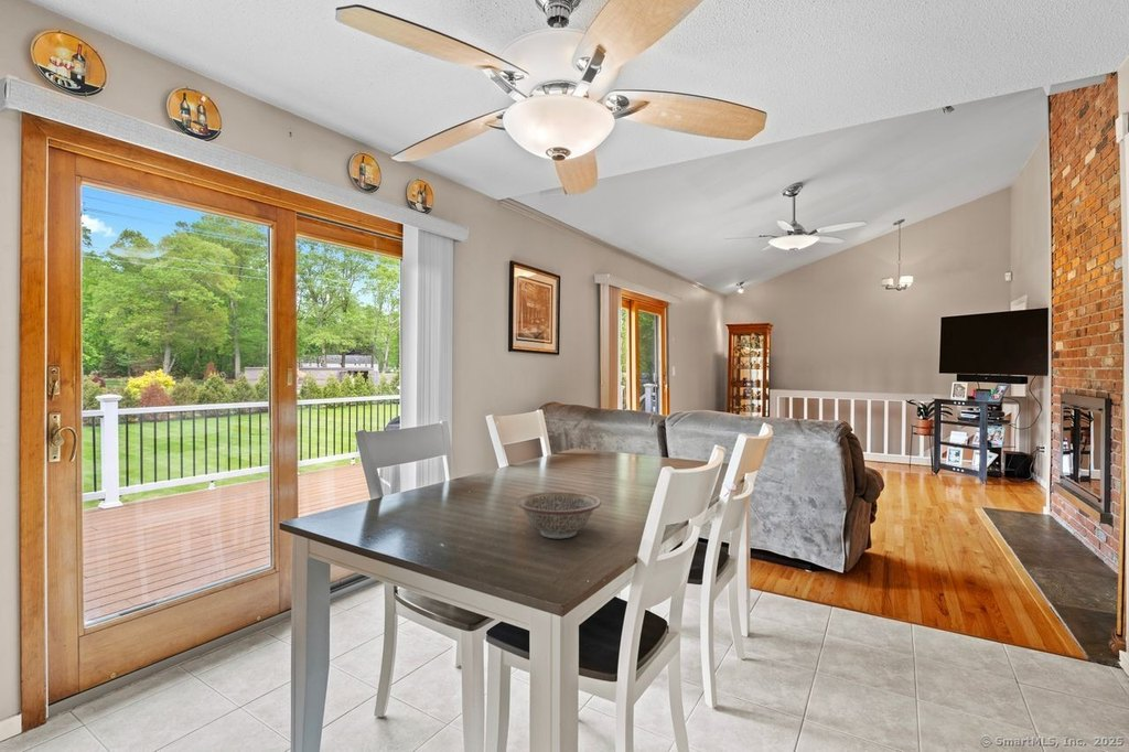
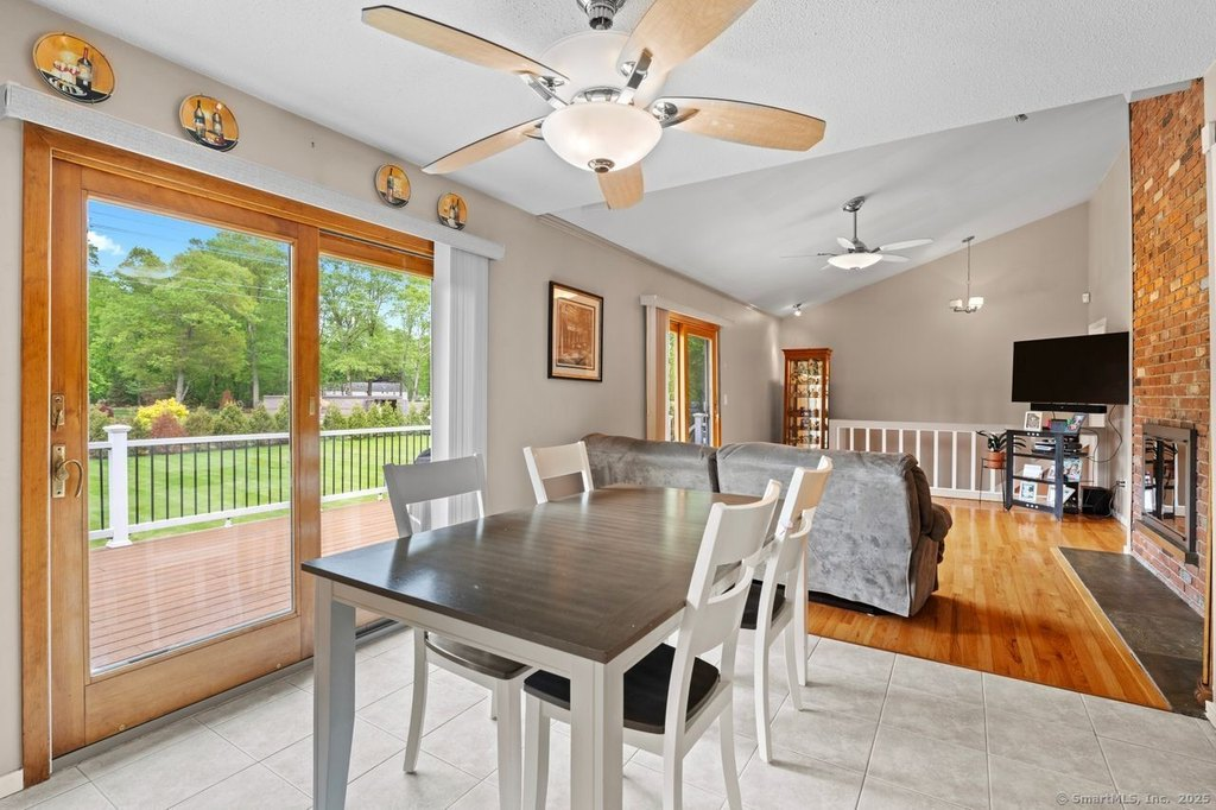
- decorative bowl [515,491,602,539]
